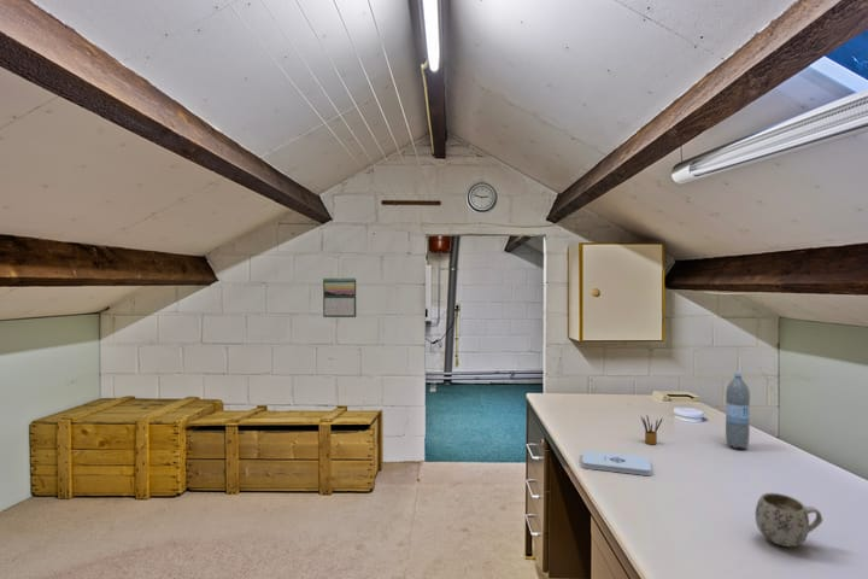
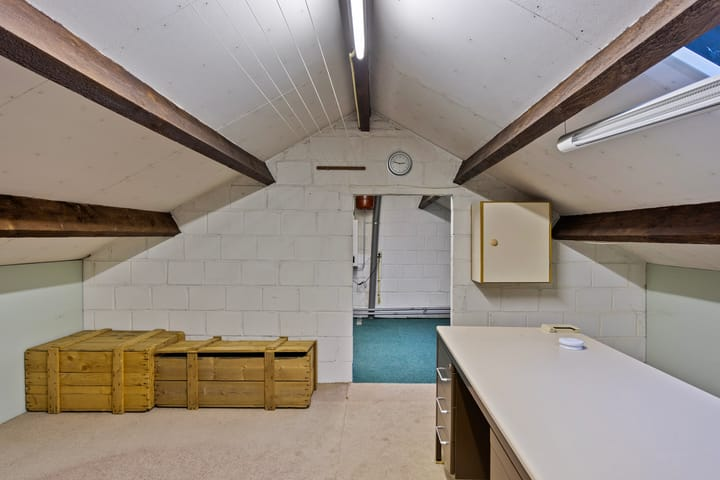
- notepad [581,449,652,476]
- water bottle [725,370,751,450]
- pencil box [640,414,663,445]
- calendar [322,276,357,318]
- mug [755,492,823,548]
